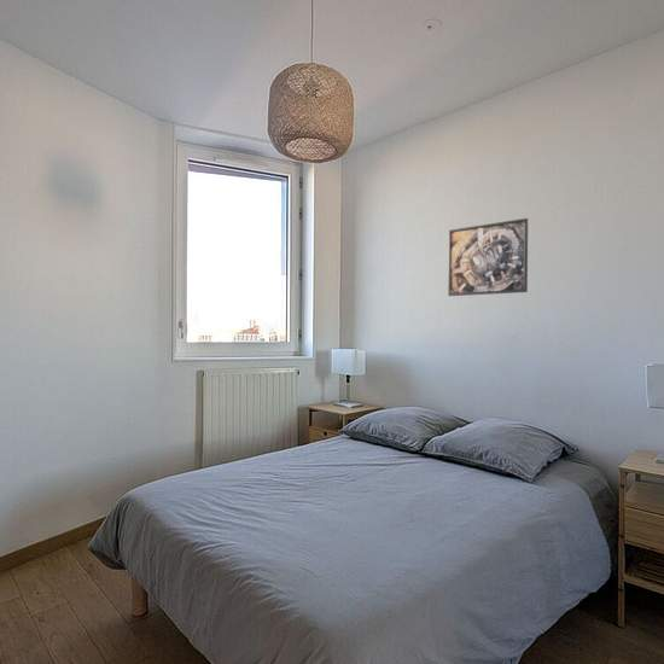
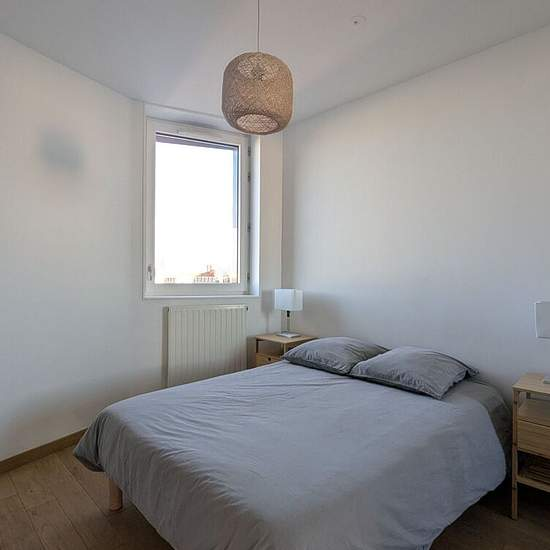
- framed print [447,217,529,297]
